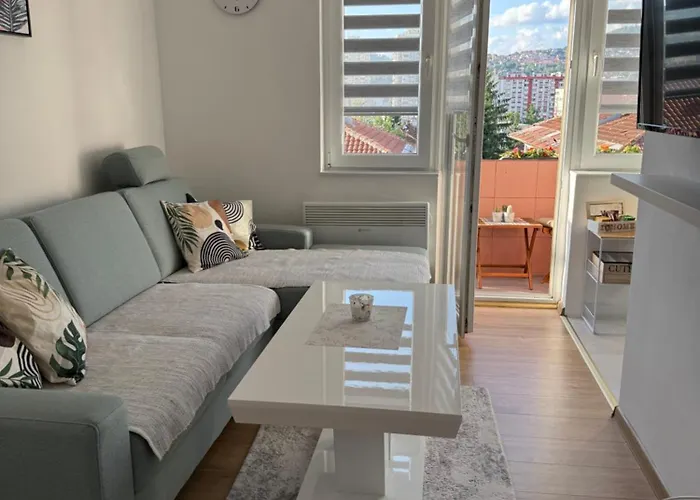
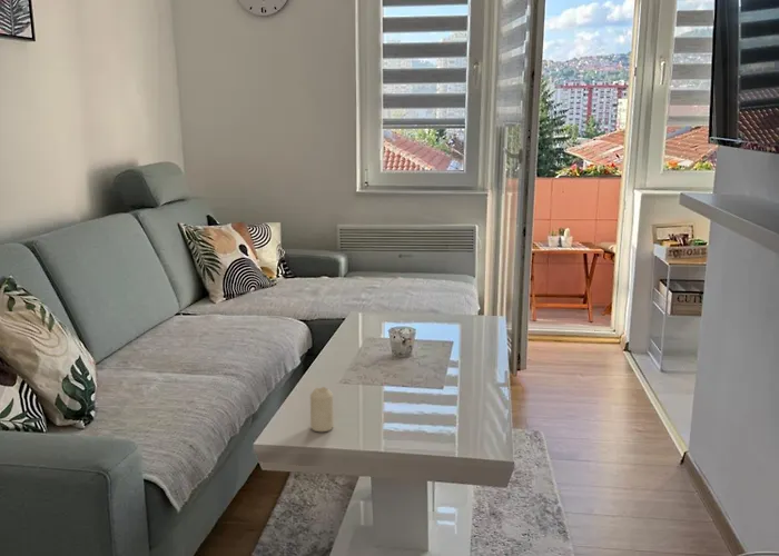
+ candle [309,386,335,433]
